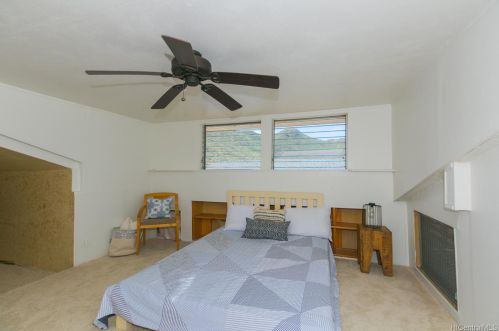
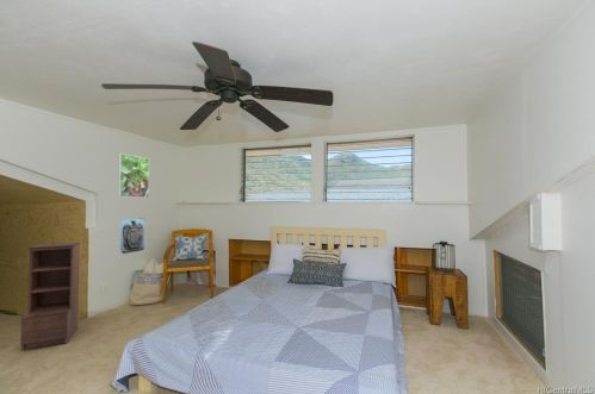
+ wall sculpture [119,217,145,255]
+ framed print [117,152,150,199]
+ bookshelf [19,242,81,352]
